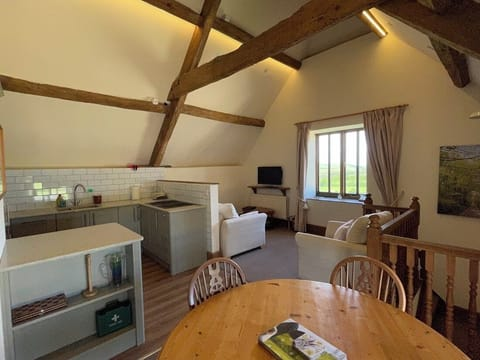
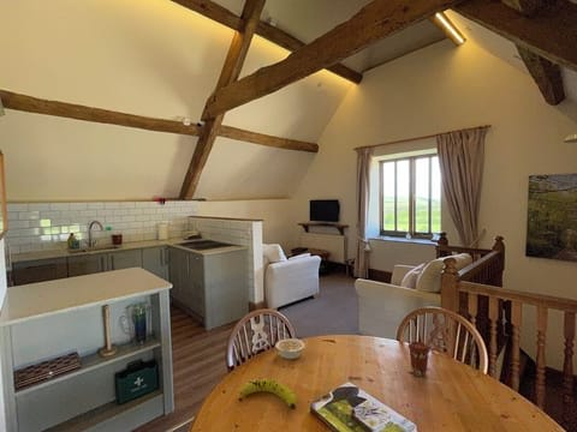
+ fruit [238,378,298,410]
+ coffee cup [408,341,432,378]
+ legume [274,337,308,360]
